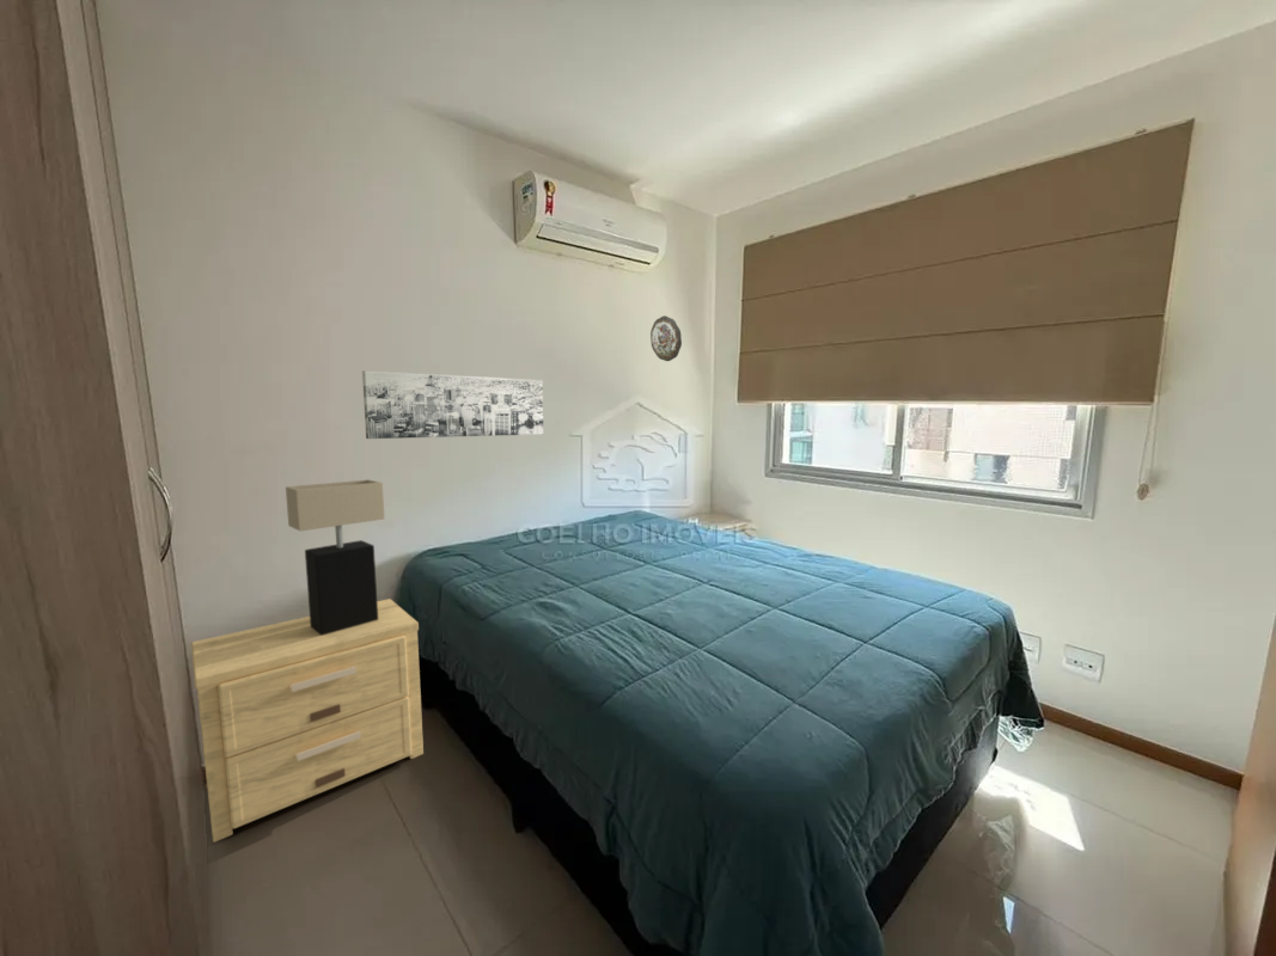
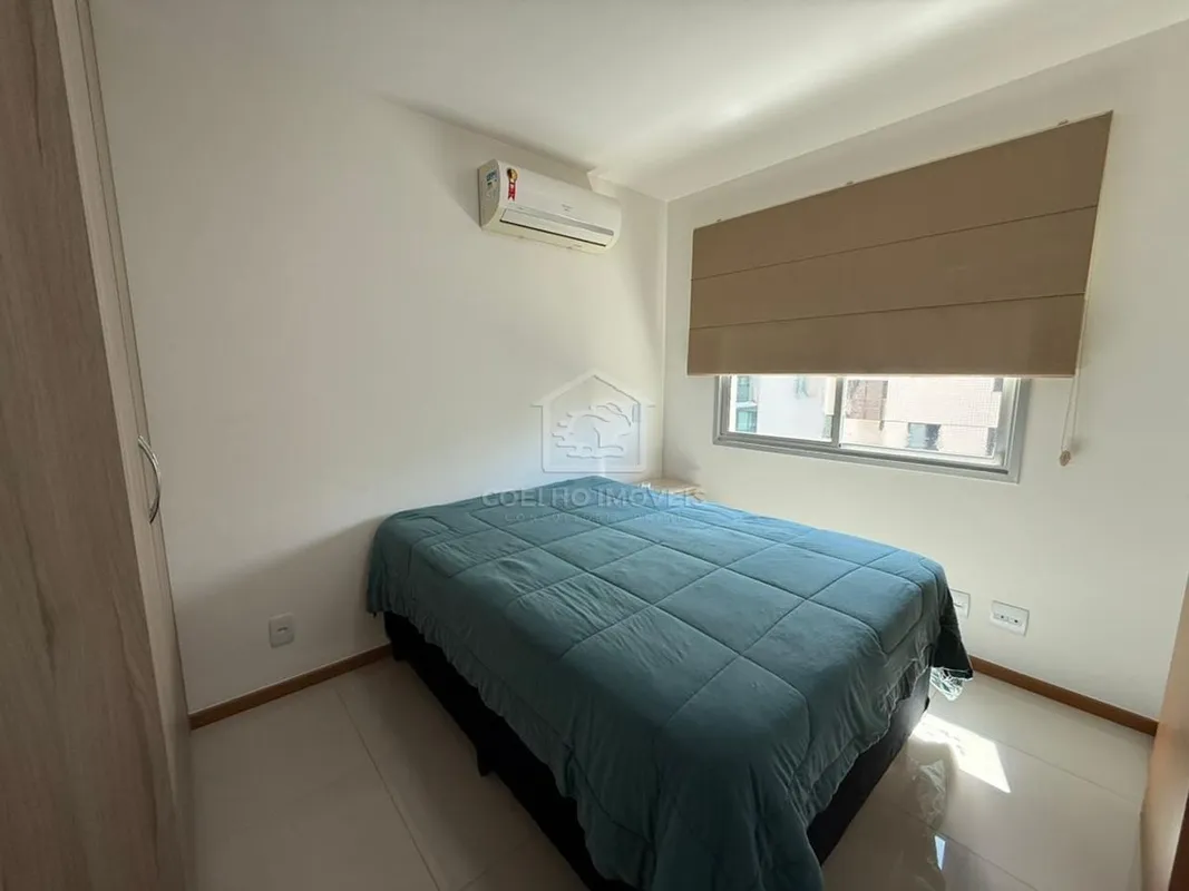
- decorative plate [649,314,683,362]
- table lamp [285,478,385,636]
- wall art [361,369,544,440]
- side table [190,598,425,844]
